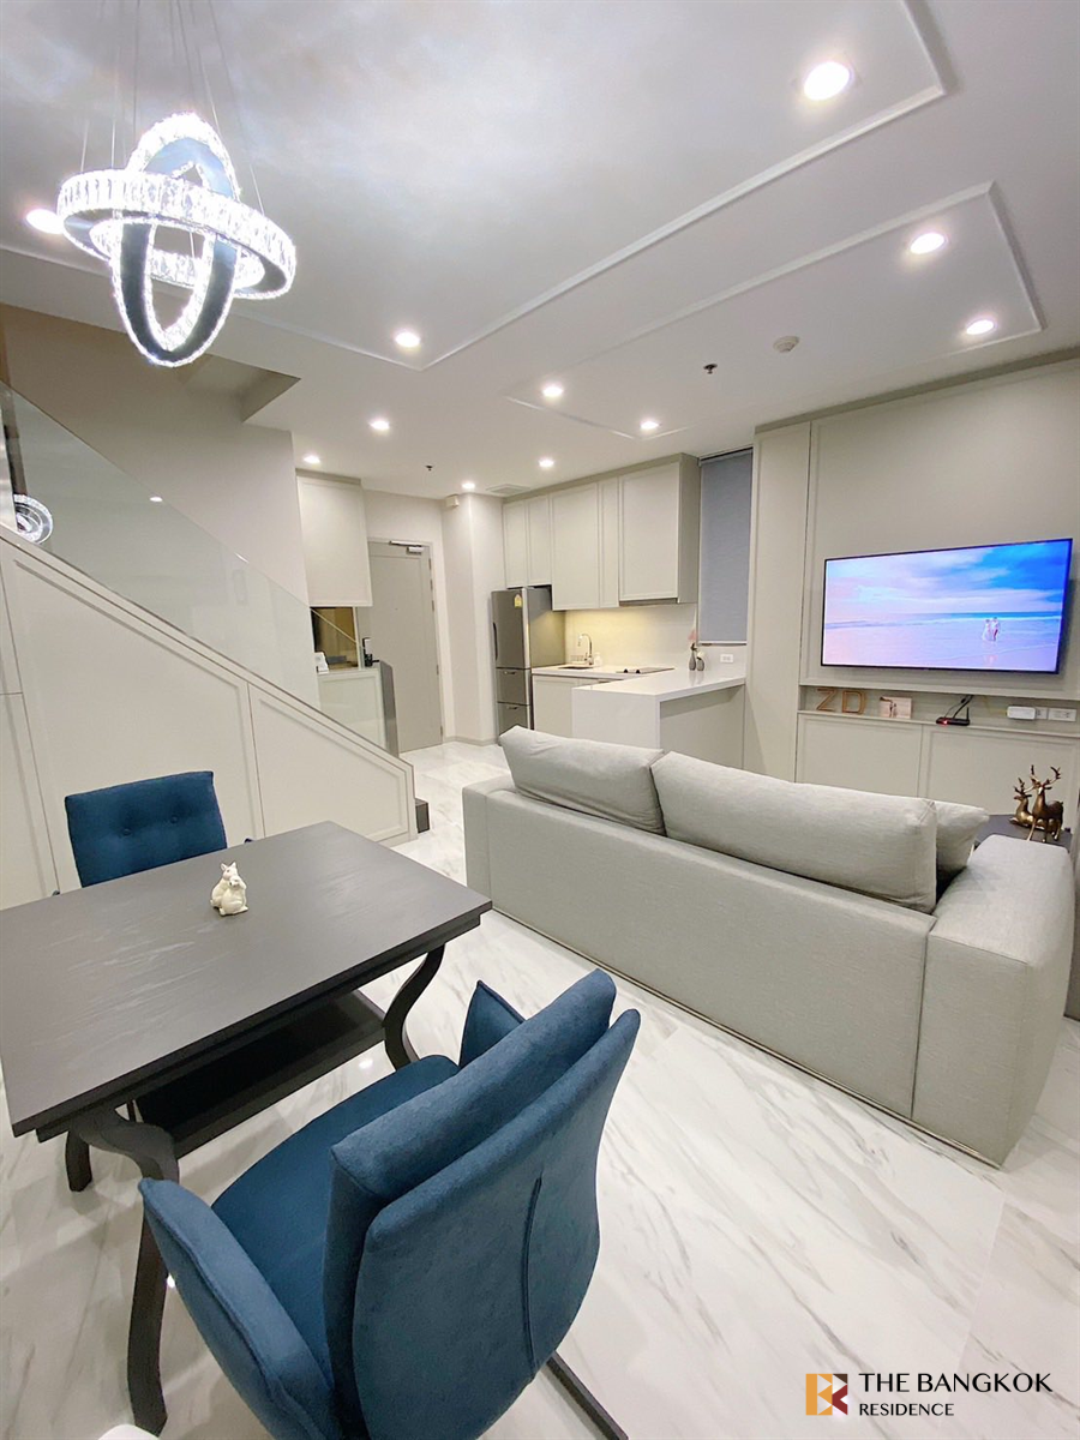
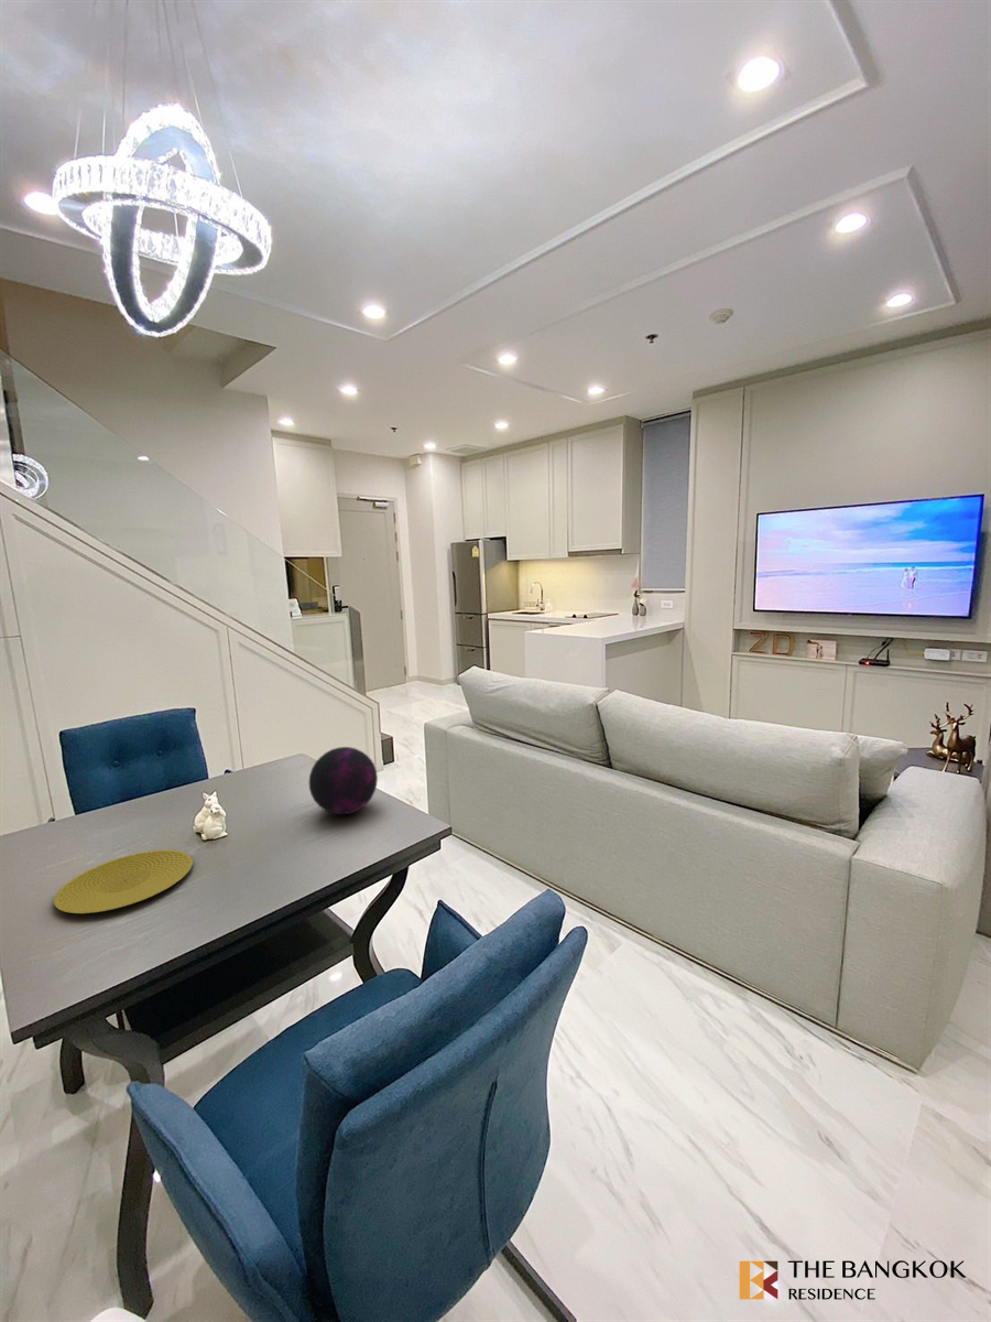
+ decorative orb [308,746,379,815]
+ plate [53,849,194,914]
